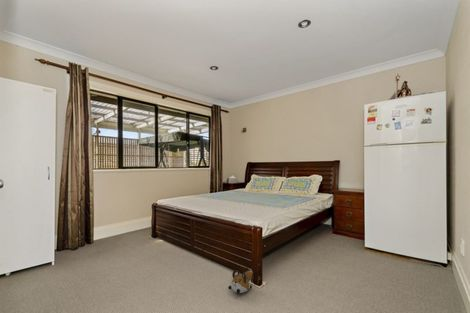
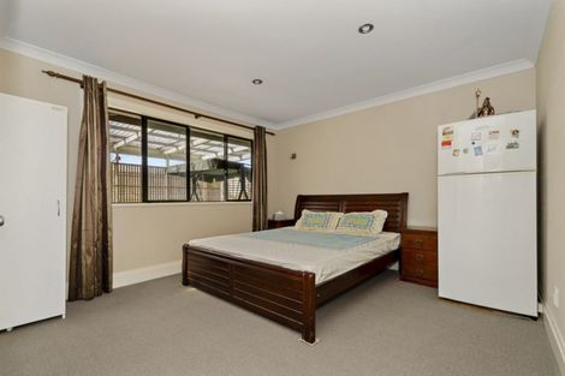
- plush toy [227,269,253,294]
